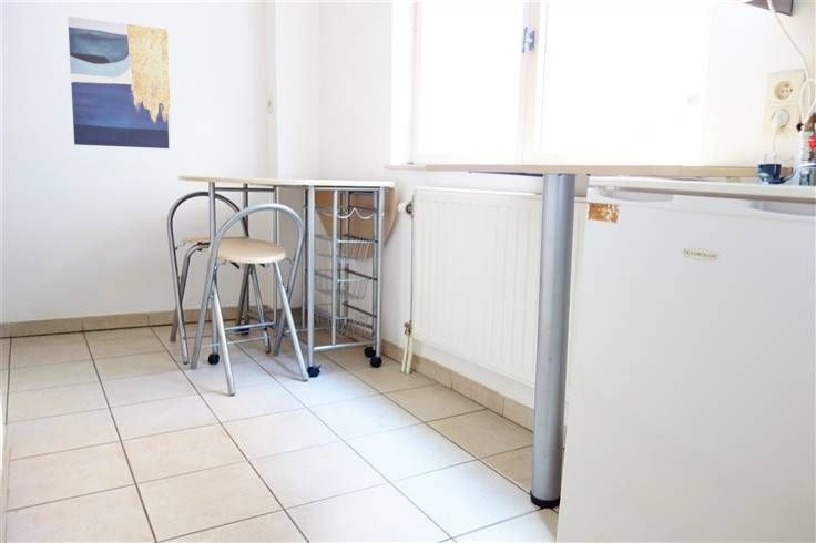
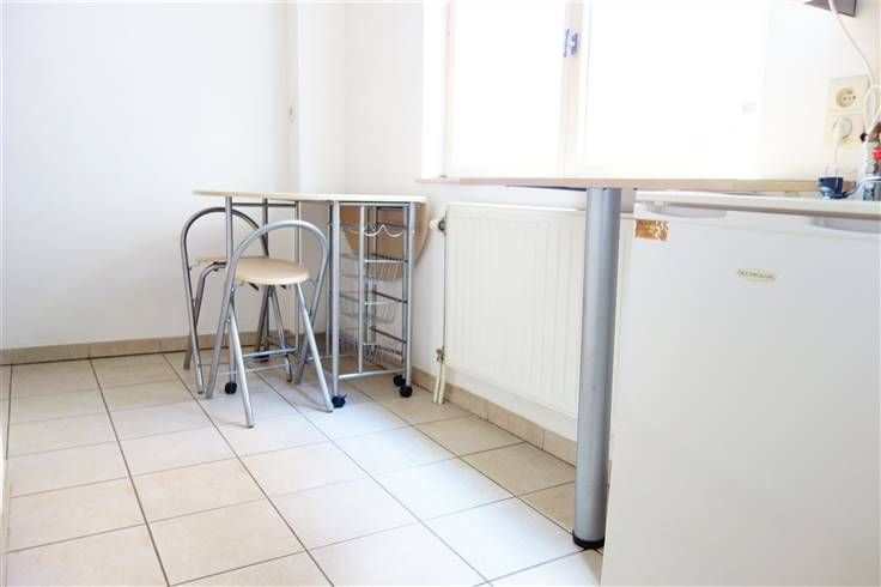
- wall art [67,16,172,150]
